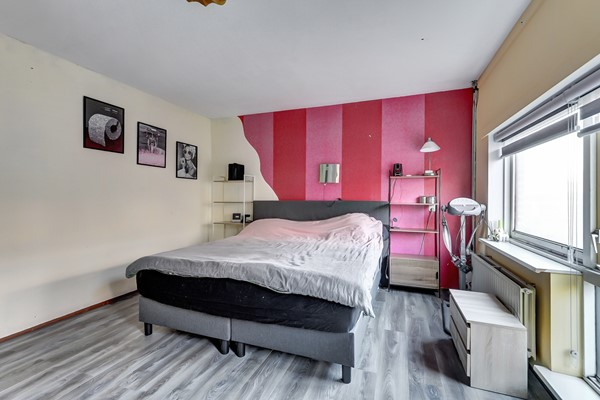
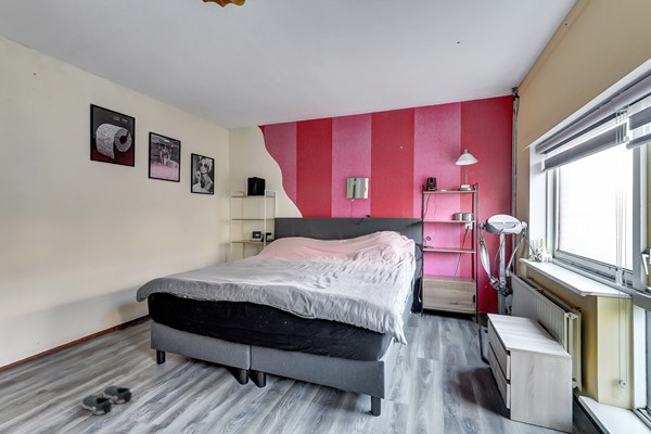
+ shoe [80,384,133,416]
